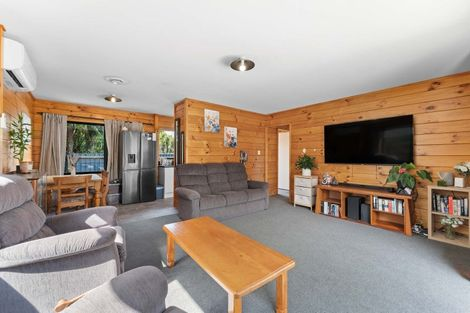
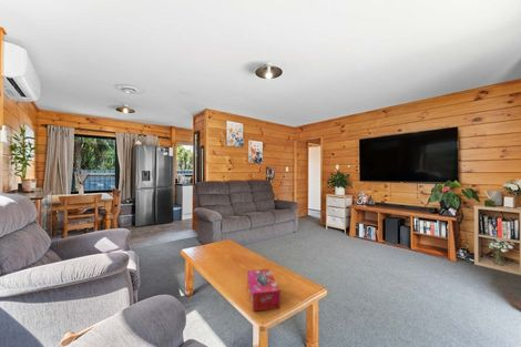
+ tissue box [246,268,282,313]
